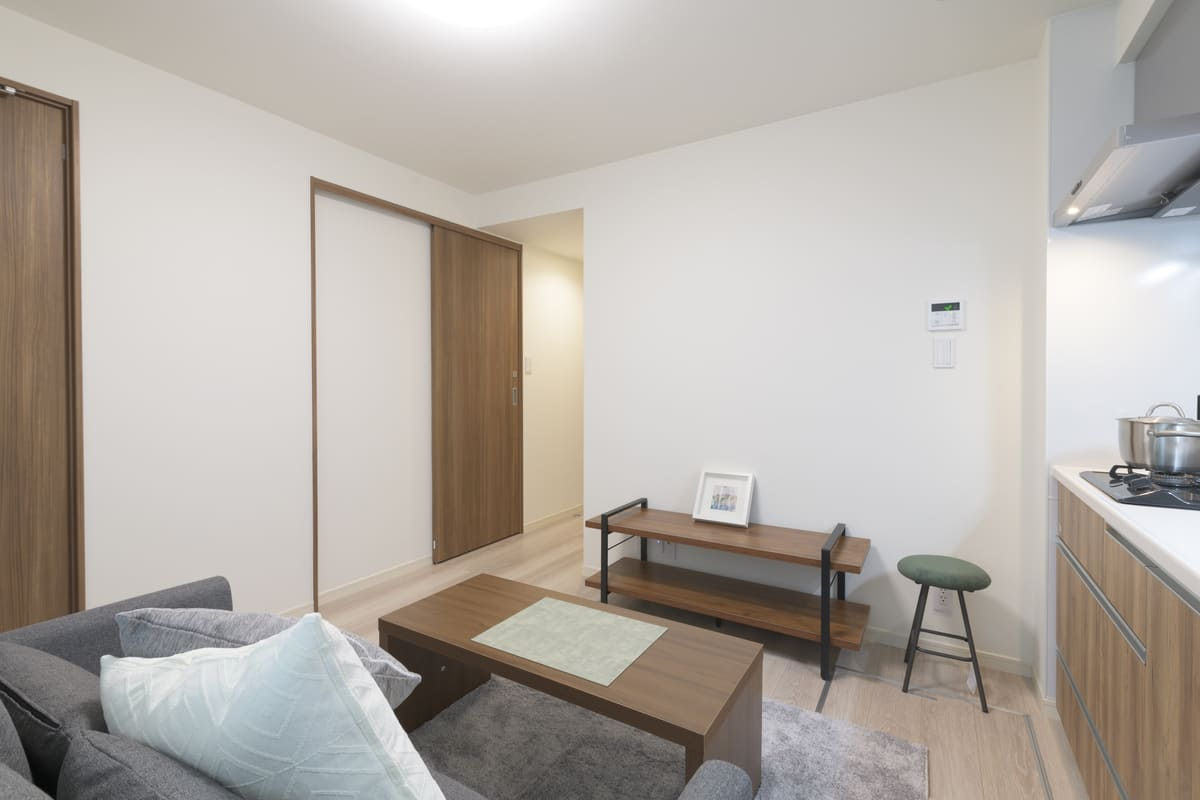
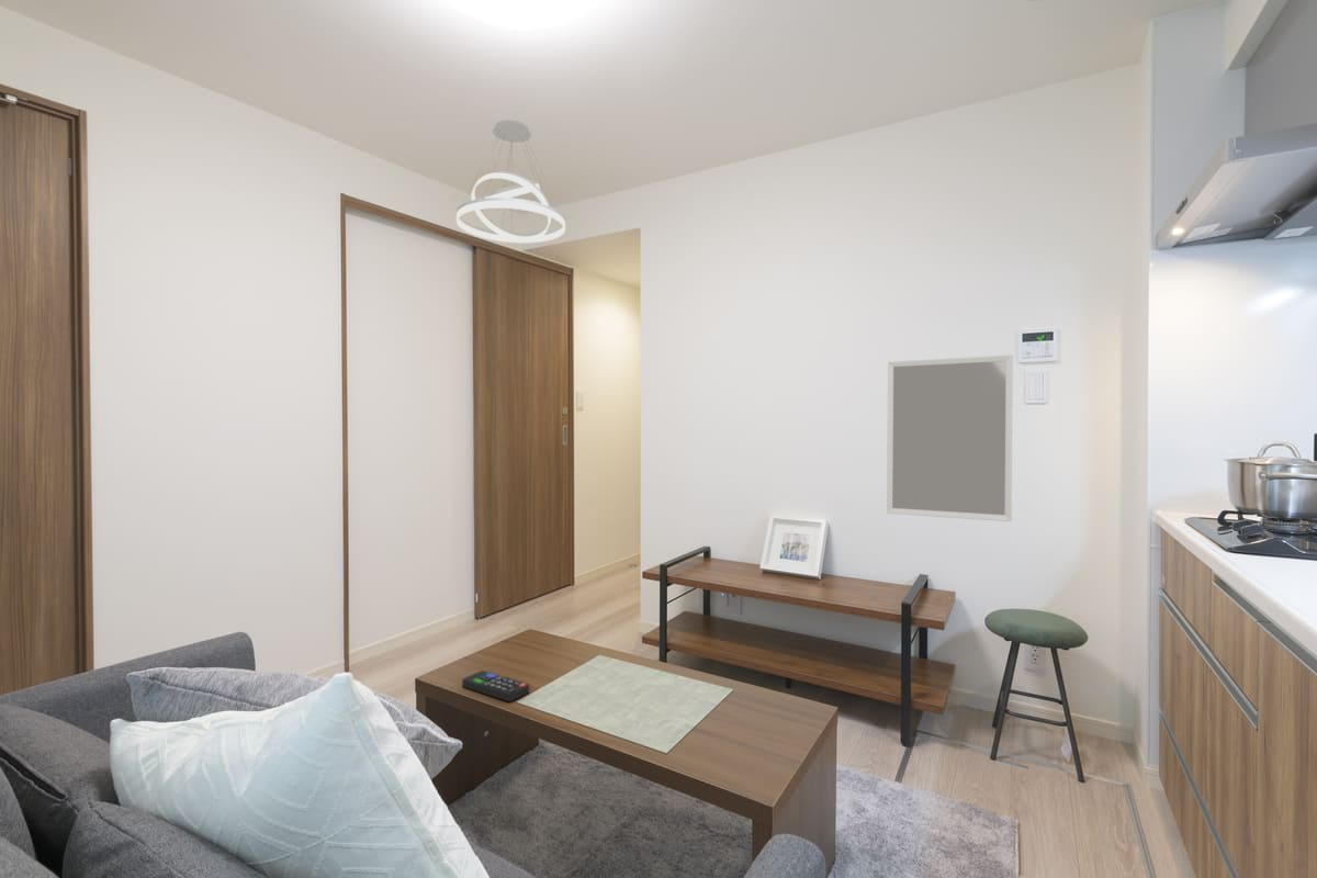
+ pendant light [455,119,566,244]
+ remote control [461,669,530,702]
+ home mirror [886,353,1014,522]
